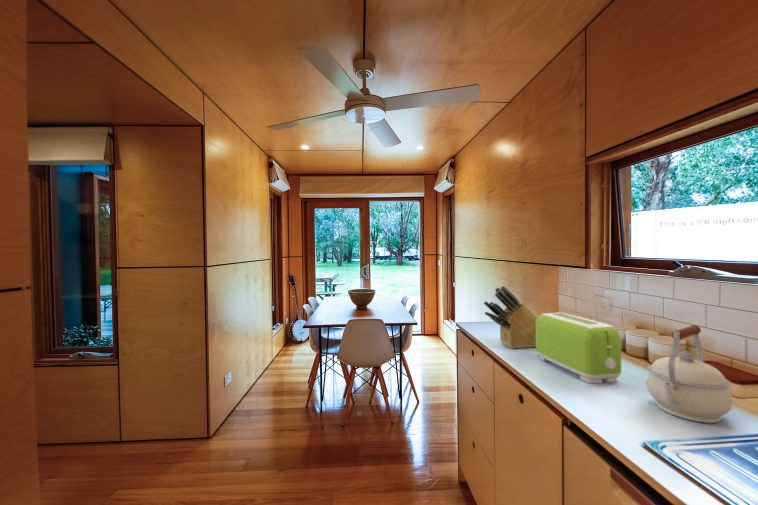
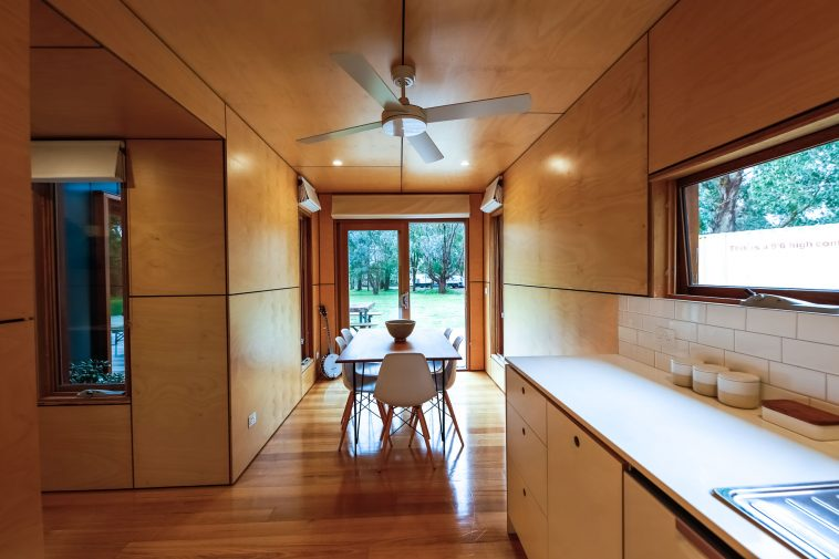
- knife block [483,285,538,350]
- toaster [535,312,622,384]
- kettle [645,324,734,424]
